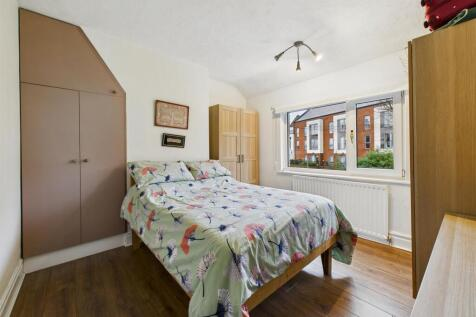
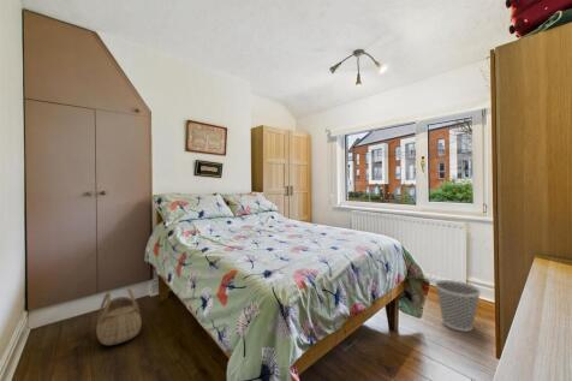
+ wastebasket [434,279,482,333]
+ basket [95,287,143,346]
